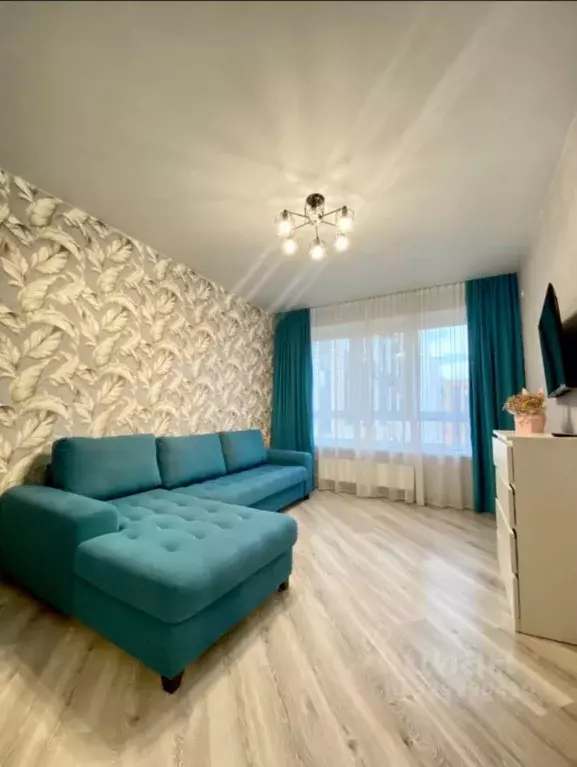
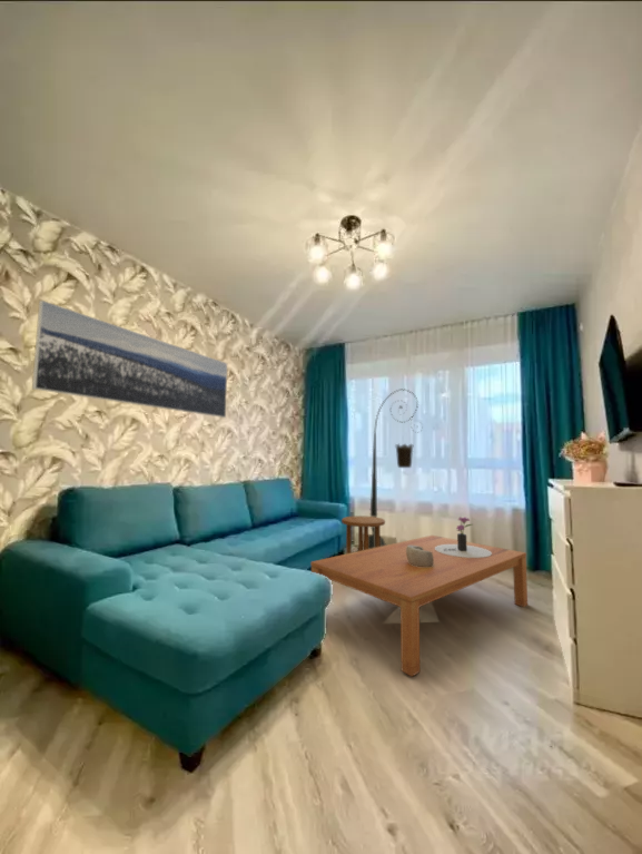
+ coffee table [309,534,529,678]
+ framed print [31,300,228,419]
+ decorative bowl [406,546,434,567]
+ floor lamp [356,387,424,552]
+ side table [340,514,386,554]
+ potted flower [435,516,492,558]
